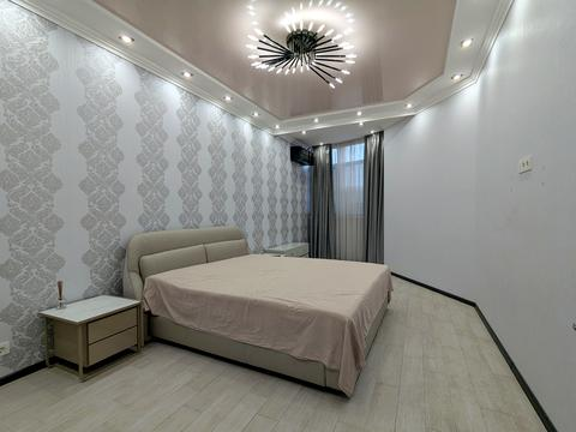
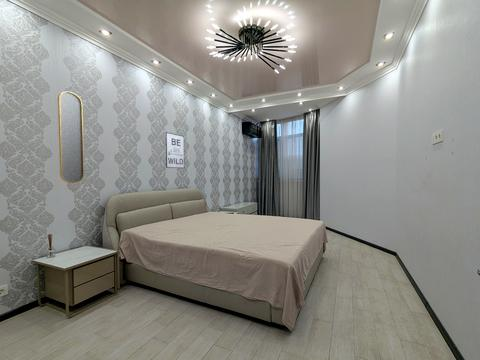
+ home mirror [57,90,85,184]
+ wall art [165,131,185,169]
